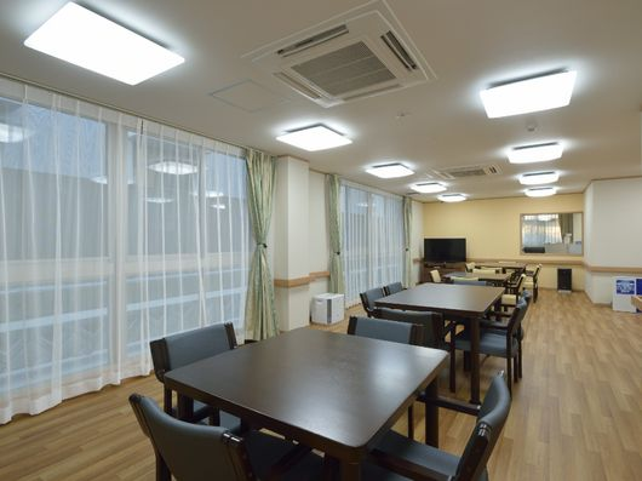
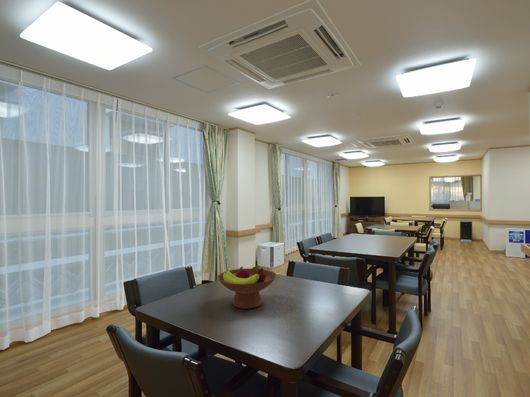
+ fruit bowl [216,266,278,310]
